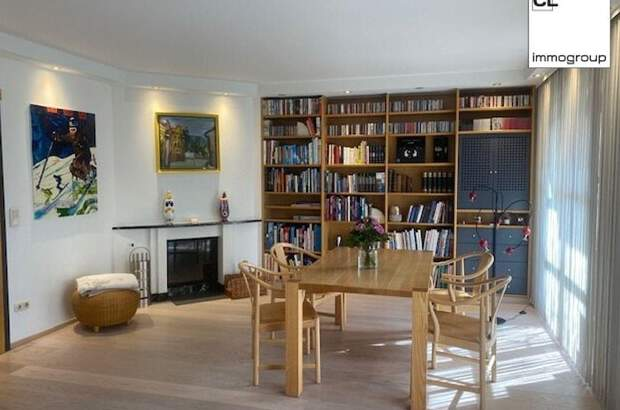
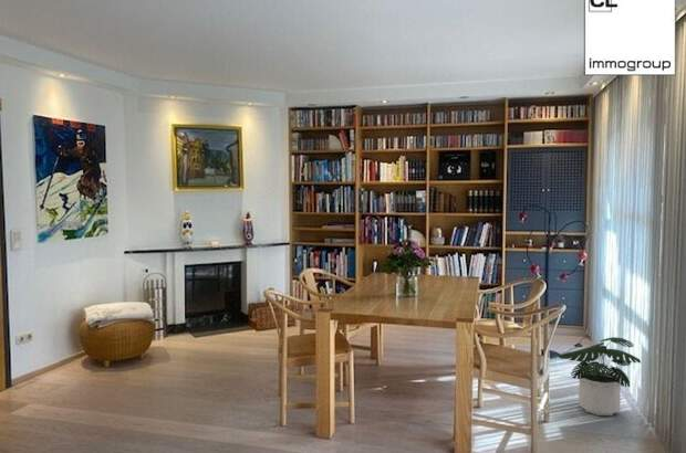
+ potted plant [555,336,642,417]
